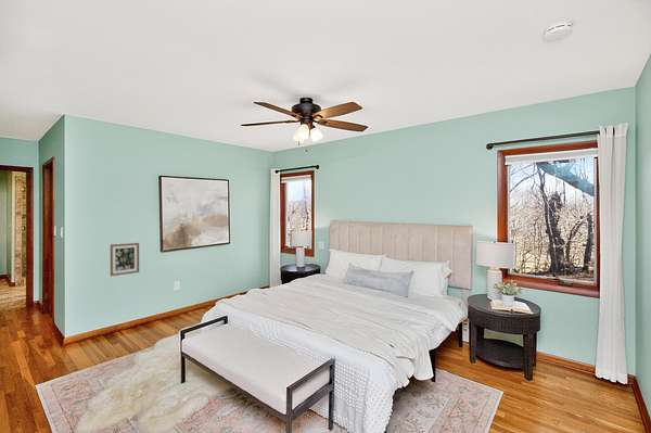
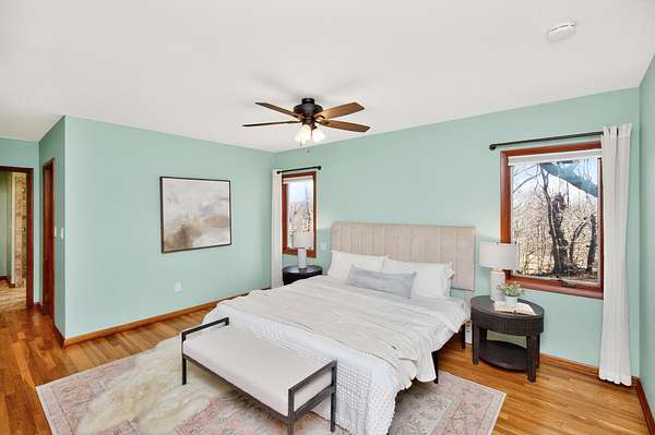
- wall art [110,242,140,277]
